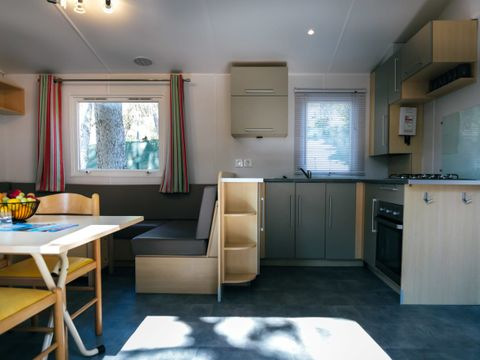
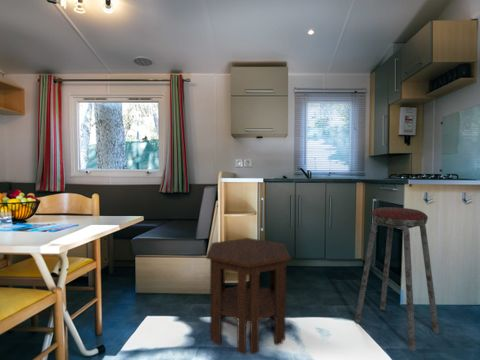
+ music stool [354,206,440,352]
+ side table [205,237,292,356]
